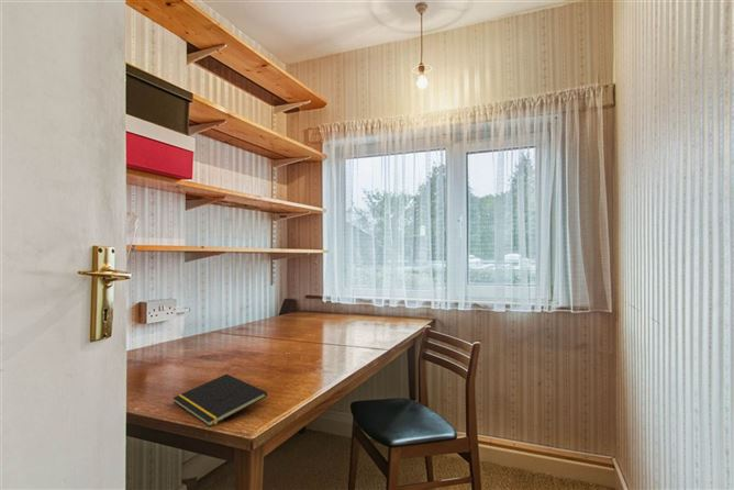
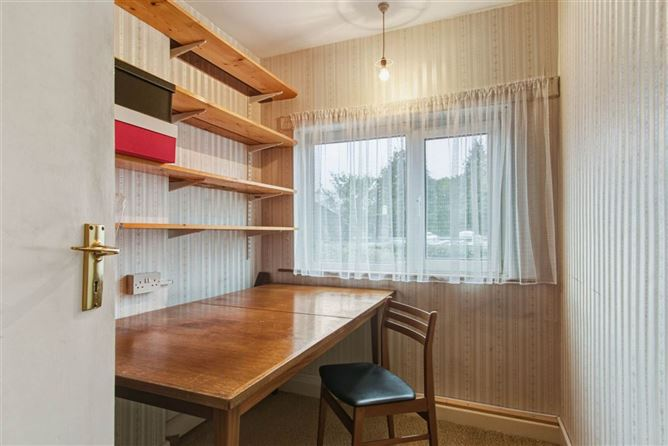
- notepad [173,374,268,427]
